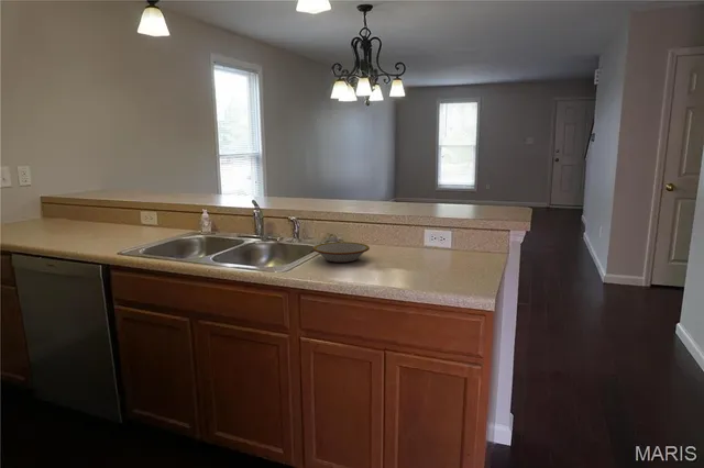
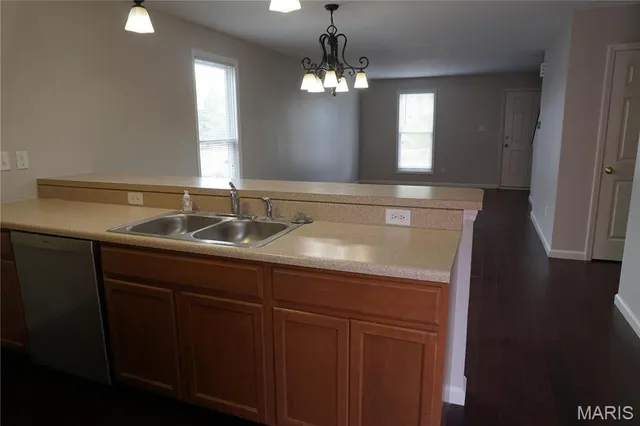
- bowl [312,241,371,264]
